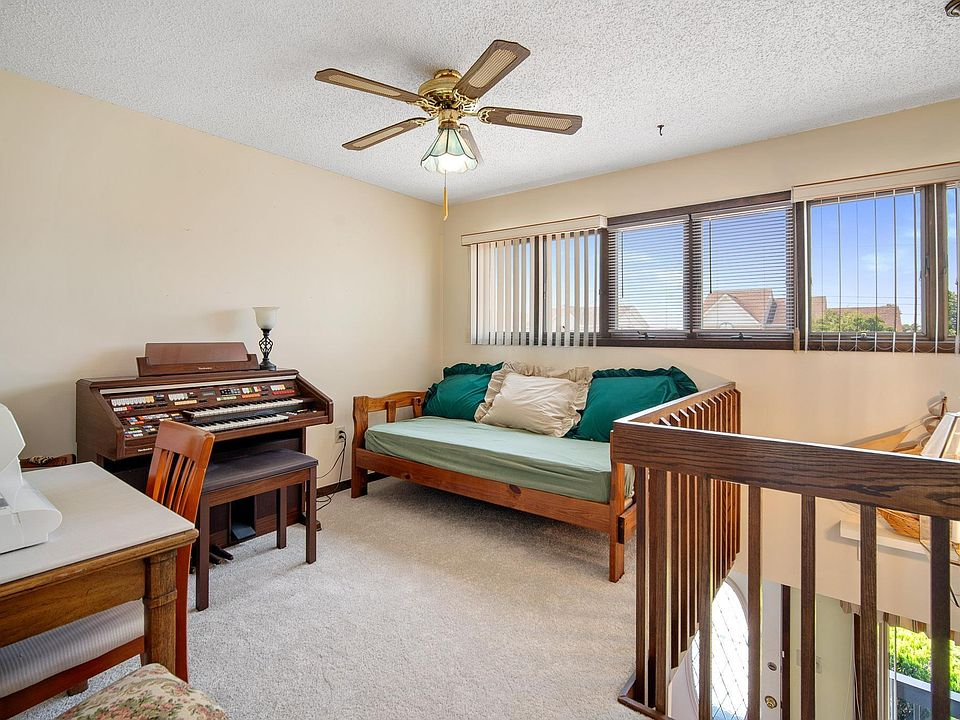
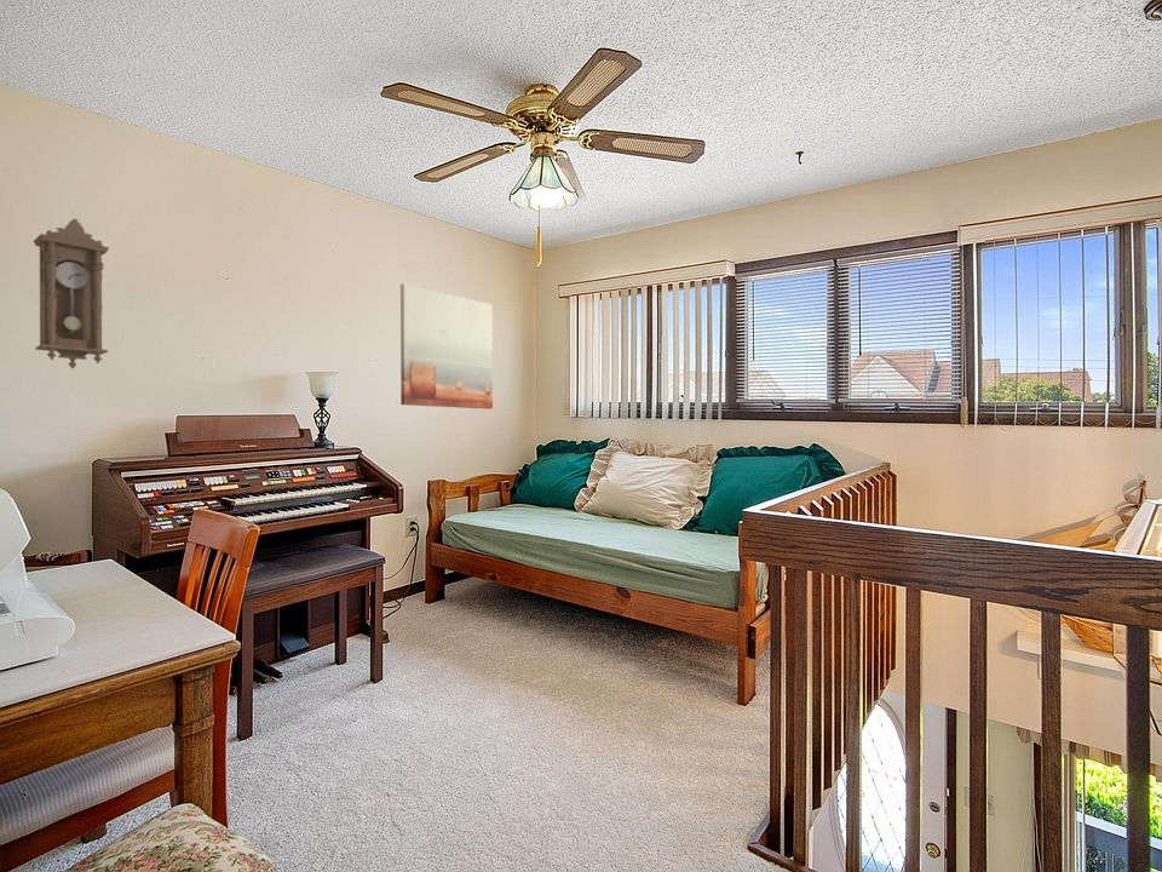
+ pendulum clock [33,218,110,369]
+ wall art [399,282,494,411]
